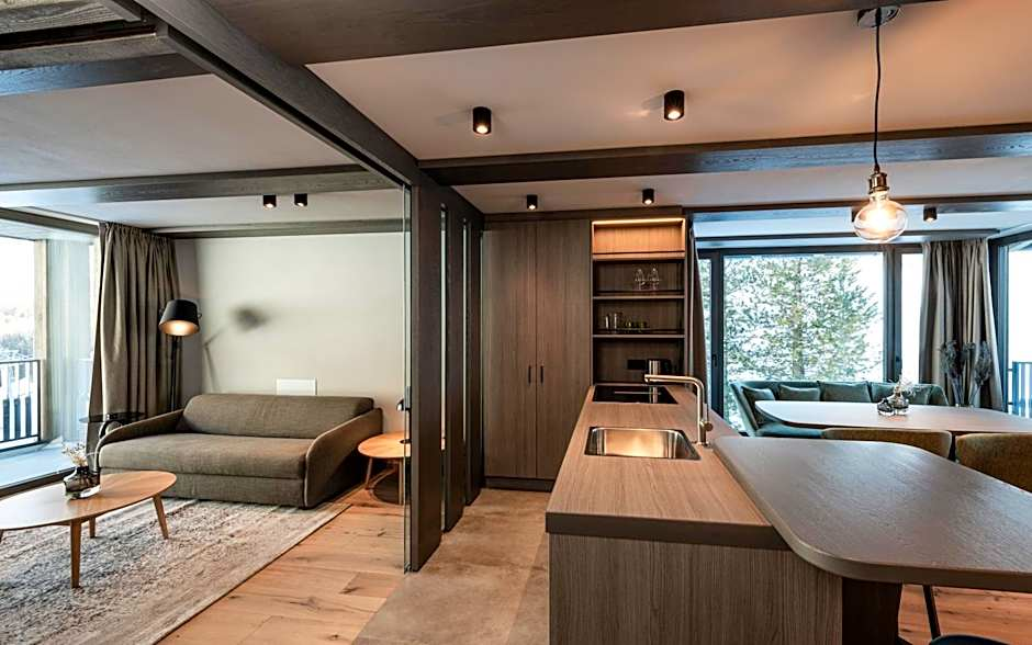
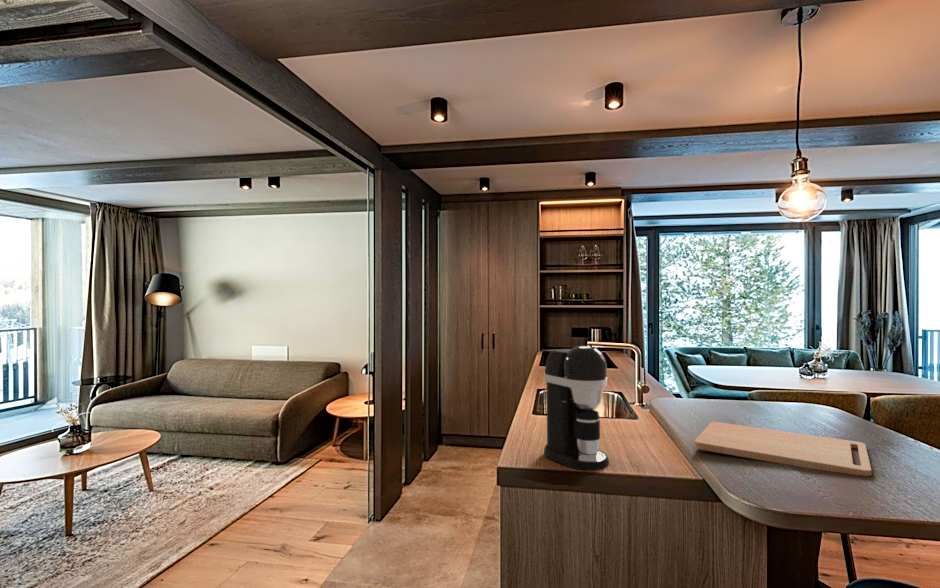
+ cutting board [694,421,872,477]
+ coffee maker [543,345,610,471]
